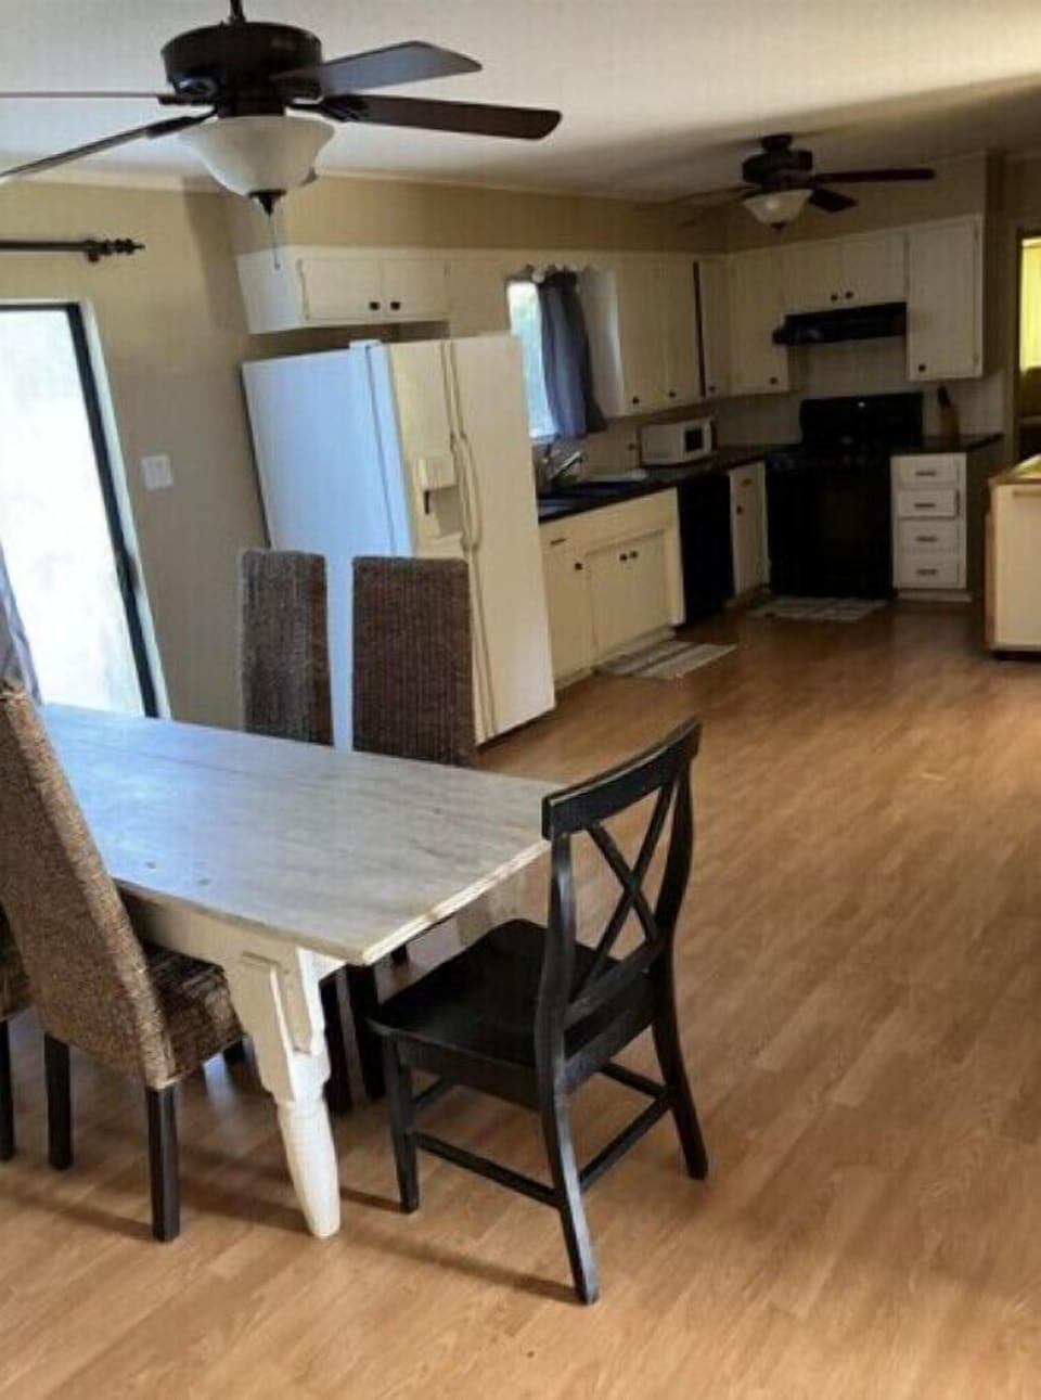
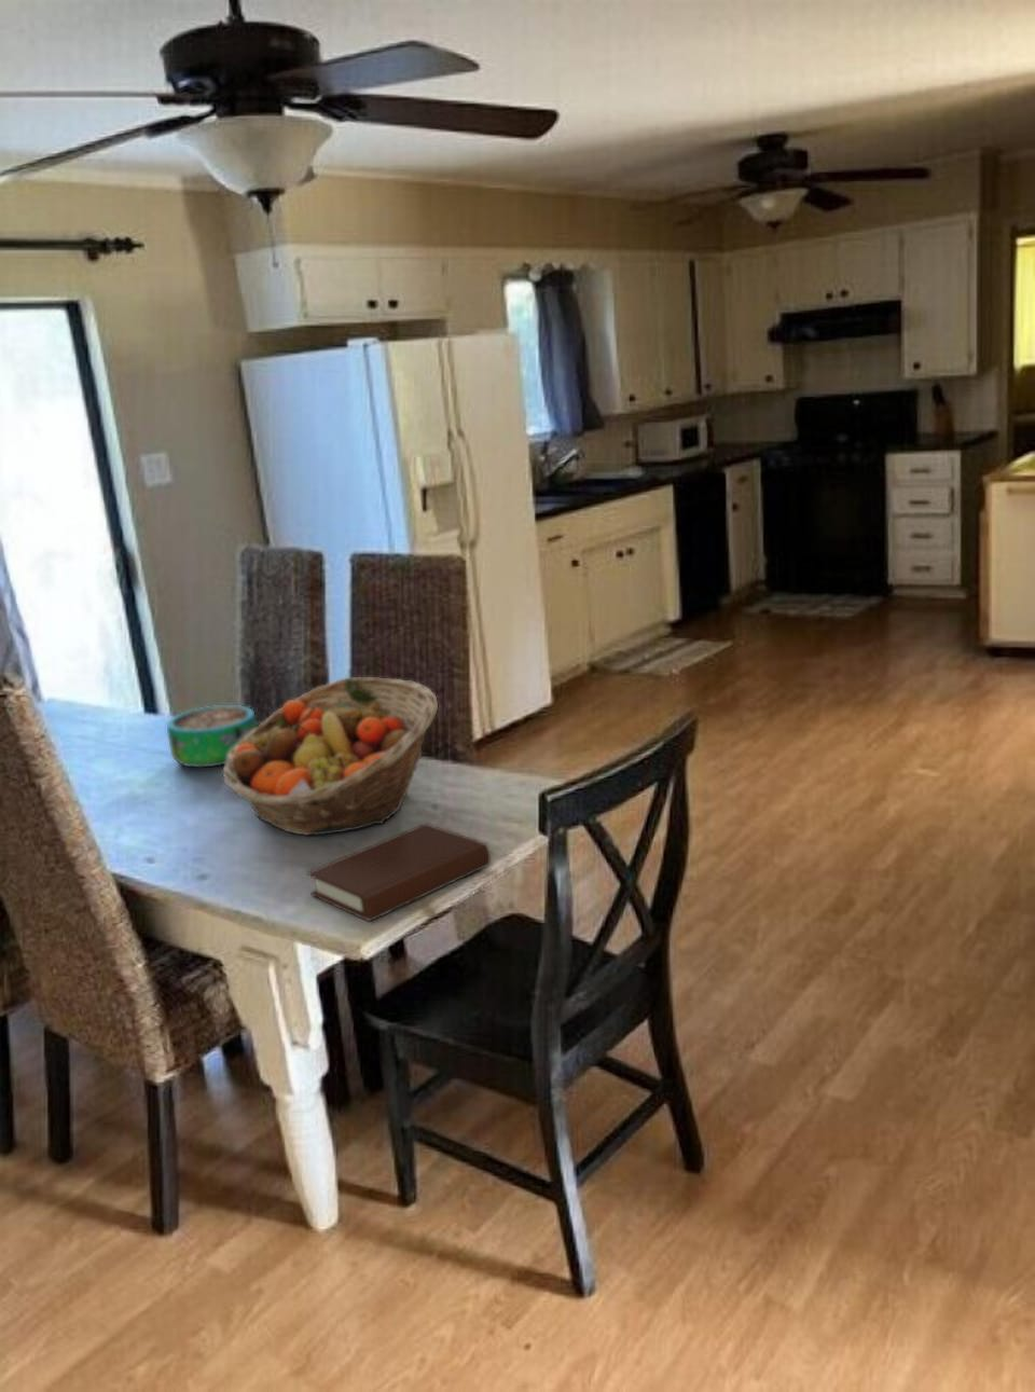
+ book [307,822,491,922]
+ decorative bowl [166,704,257,769]
+ fruit basket [222,676,439,836]
